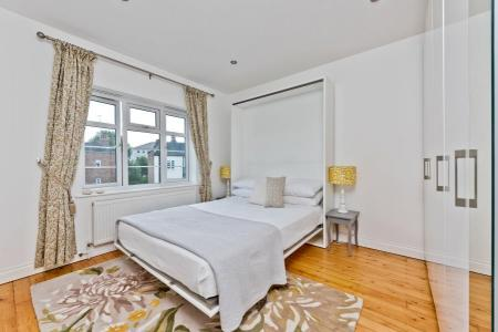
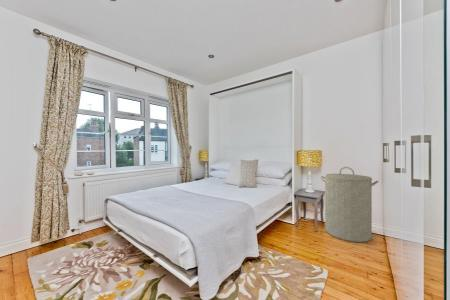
+ laundry hamper [320,166,379,243]
